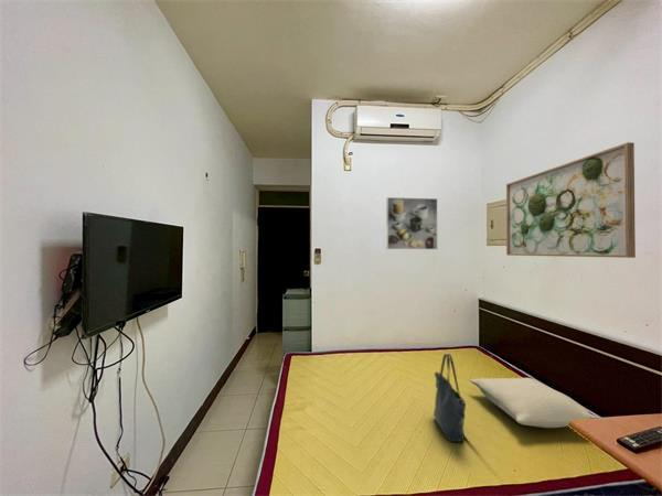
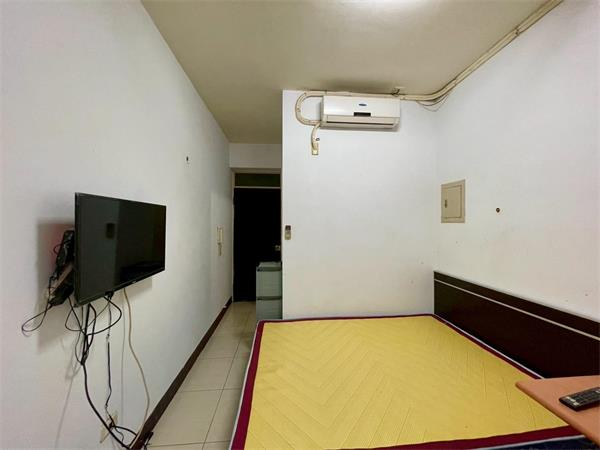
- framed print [385,196,439,250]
- tote bag [433,353,467,443]
- pillow [469,377,599,429]
- wall art [505,141,637,259]
